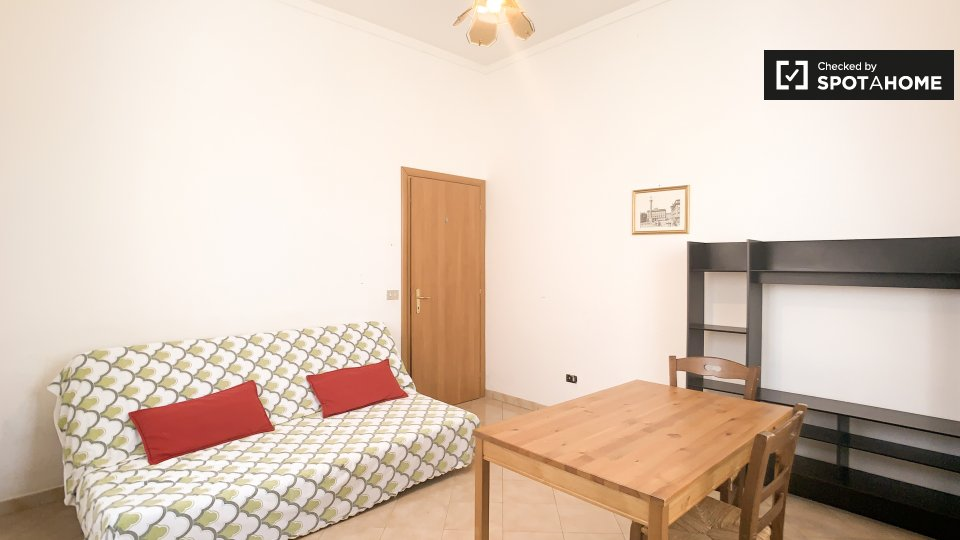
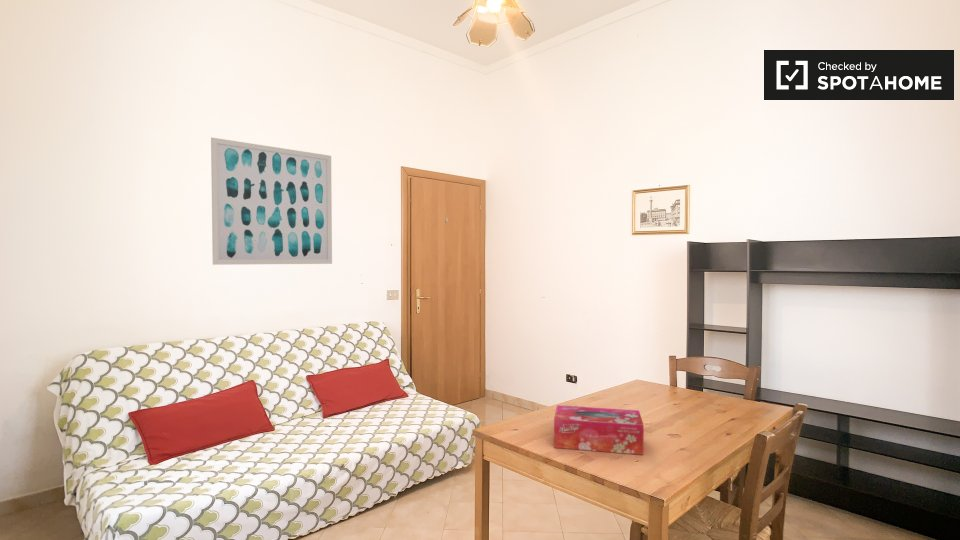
+ tissue box [553,404,645,456]
+ wall art [210,136,333,266]
